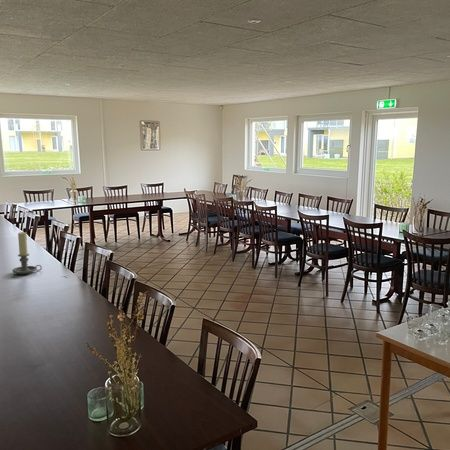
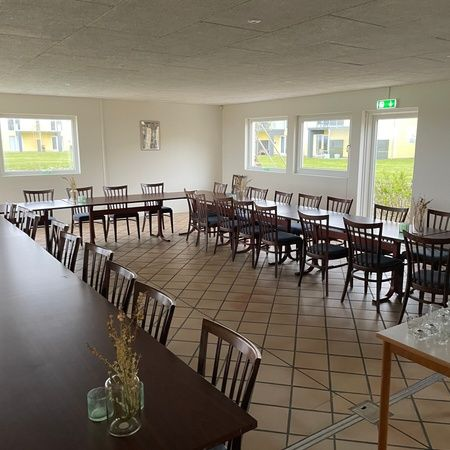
- candle holder [11,231,43,275]
